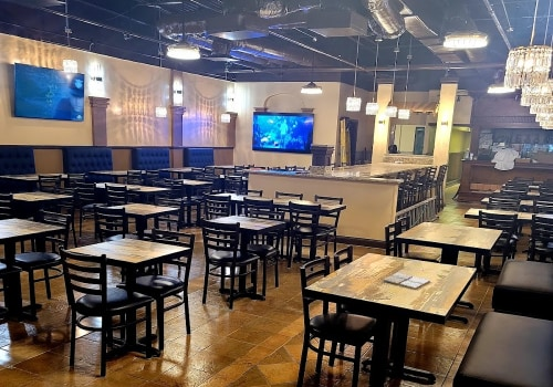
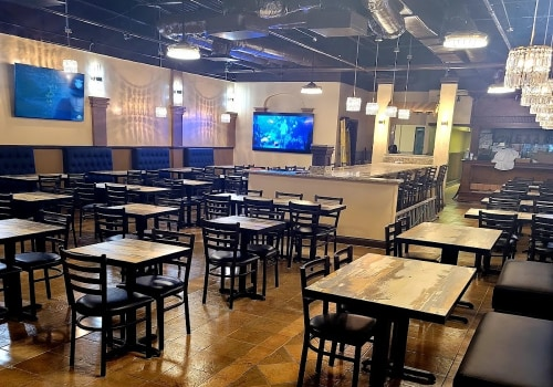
- drink coaster [382,271,431,291]
